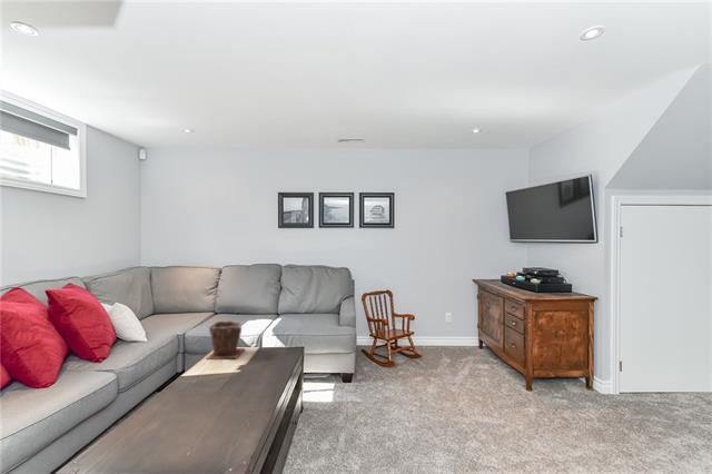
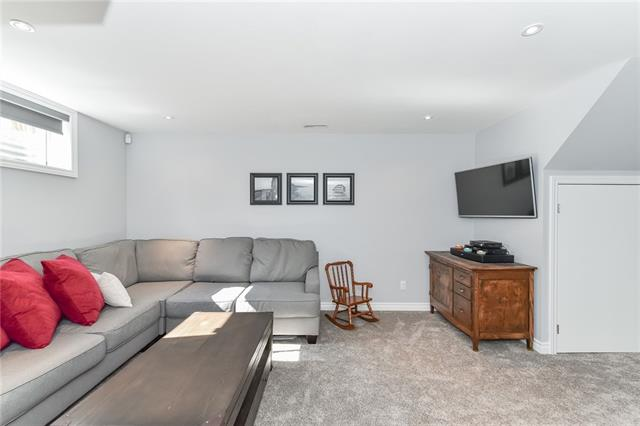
- plant pot [205,319,246,361]
